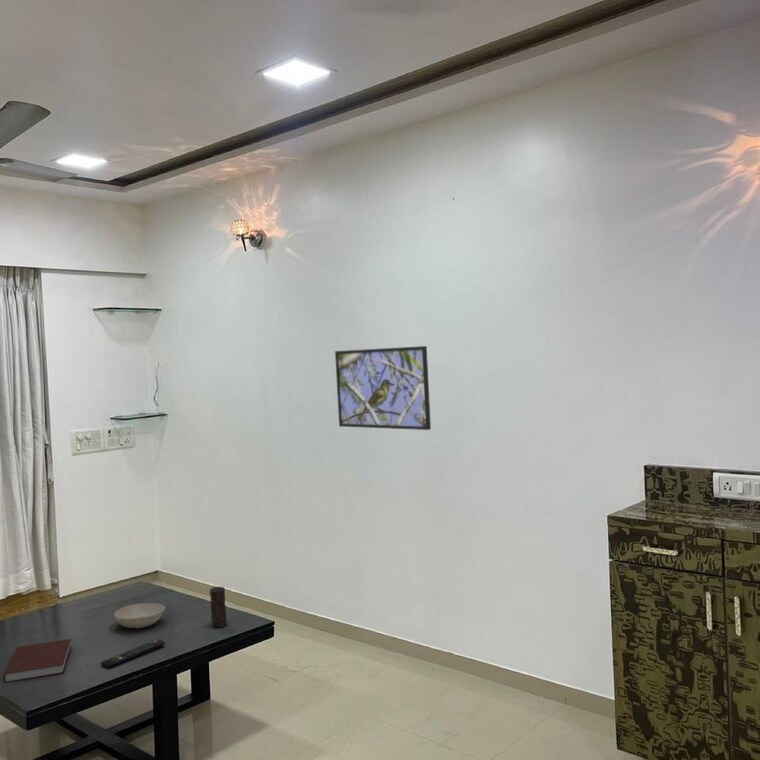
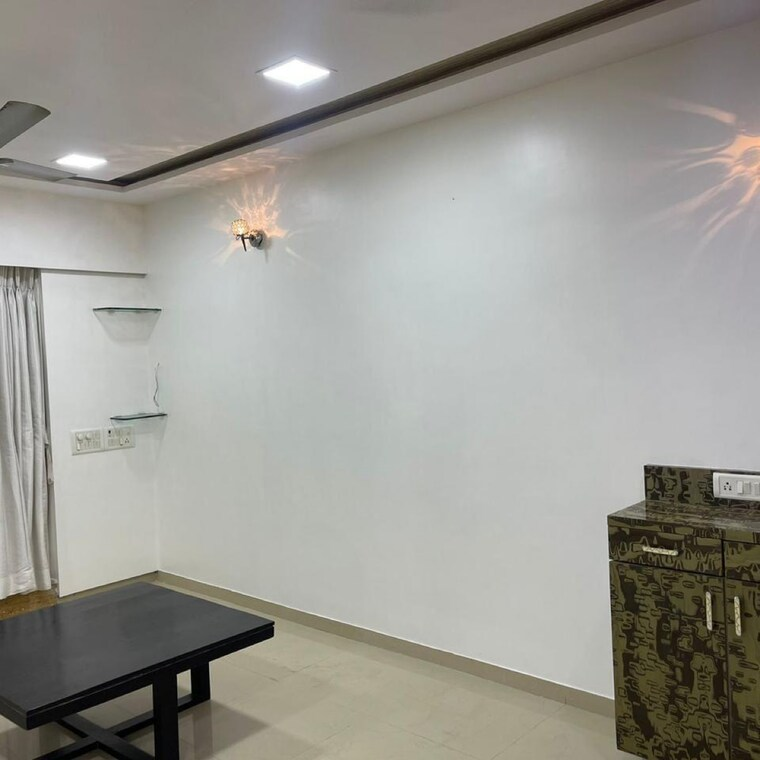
- candle [209,586,228,628]
- notebook [2,638,72,684]
- remote control [100,639,166,669]
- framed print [334,345,432,431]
- bowl [113,602,166,629]
